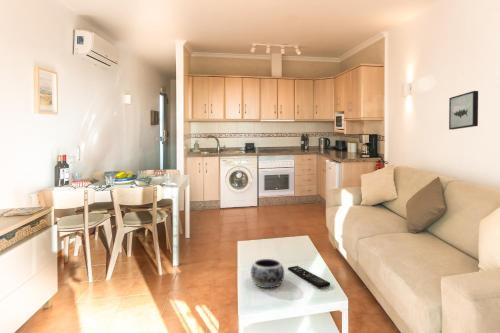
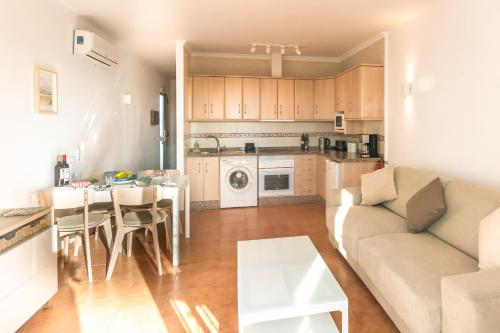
- remote control [287,265,331,289]
- decorative bowl [250,258,285,289]
- wall art [448,90,479,130]
